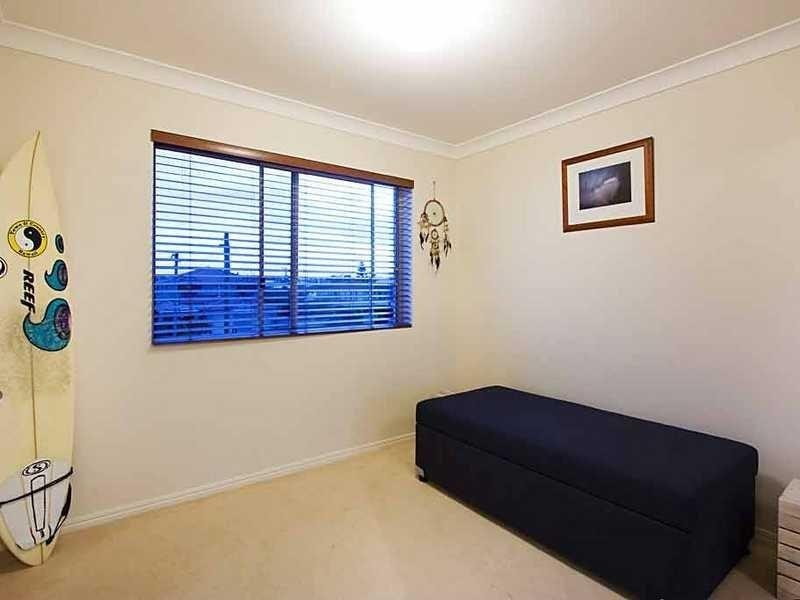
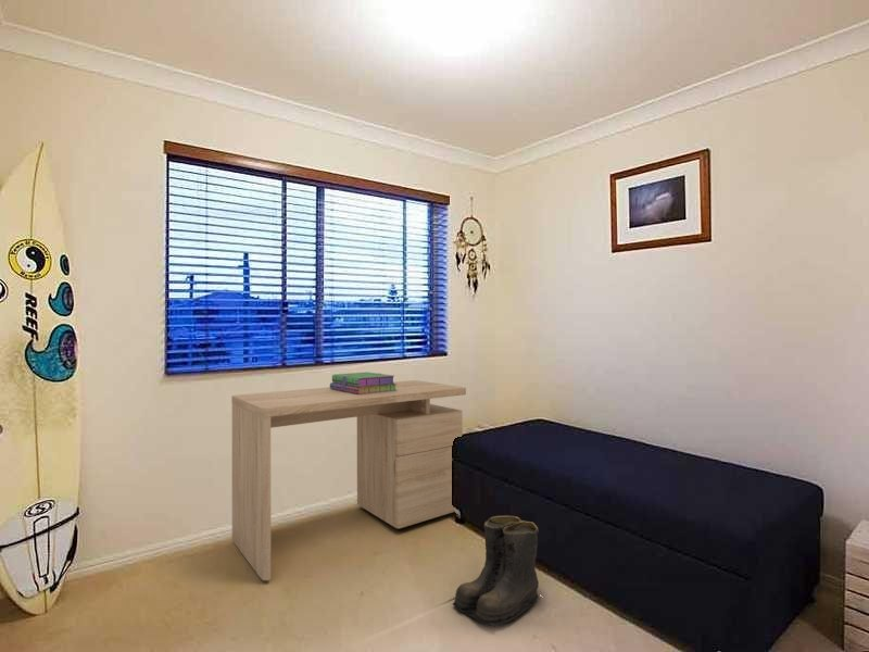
+ stack of books [329,371,398,394]
+ boots [452,515,541,627]
+ desk [230,379,467,581]
